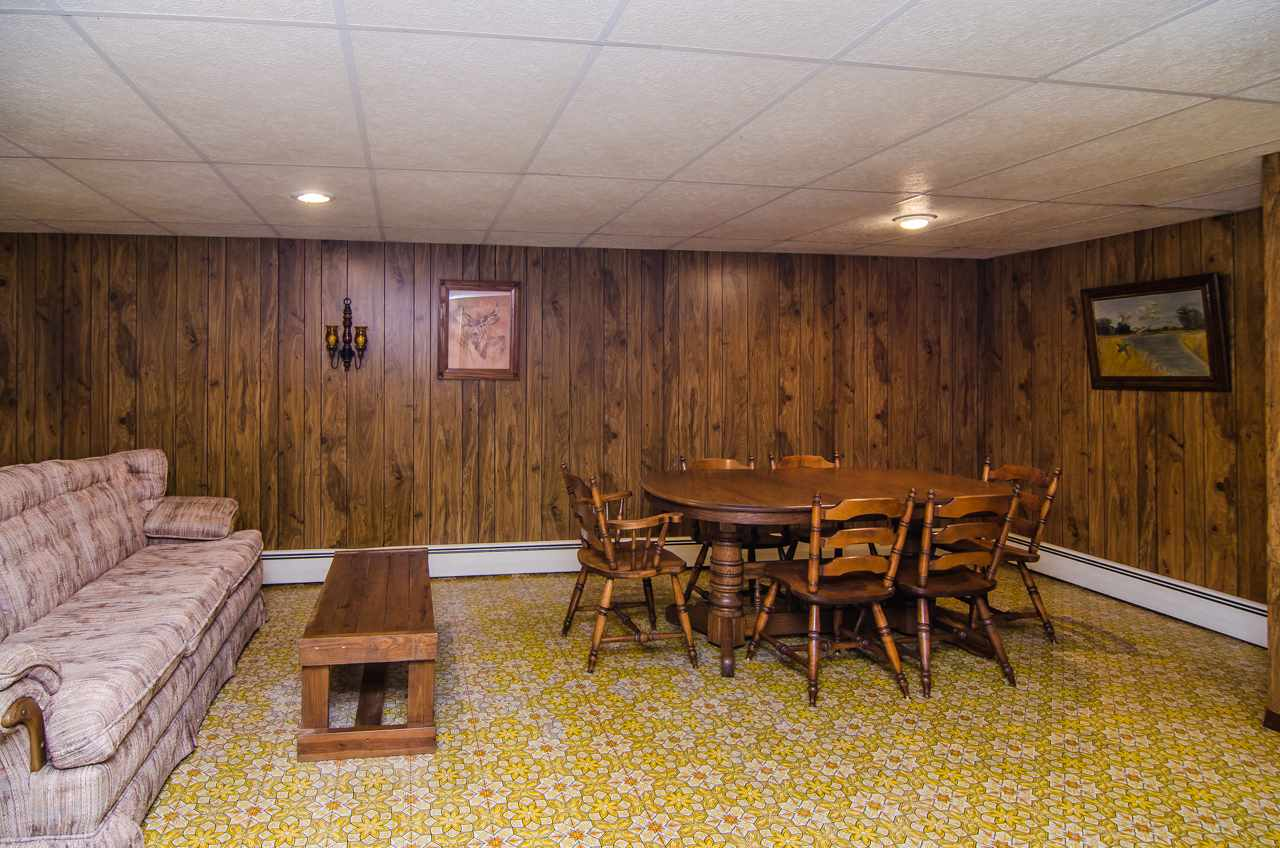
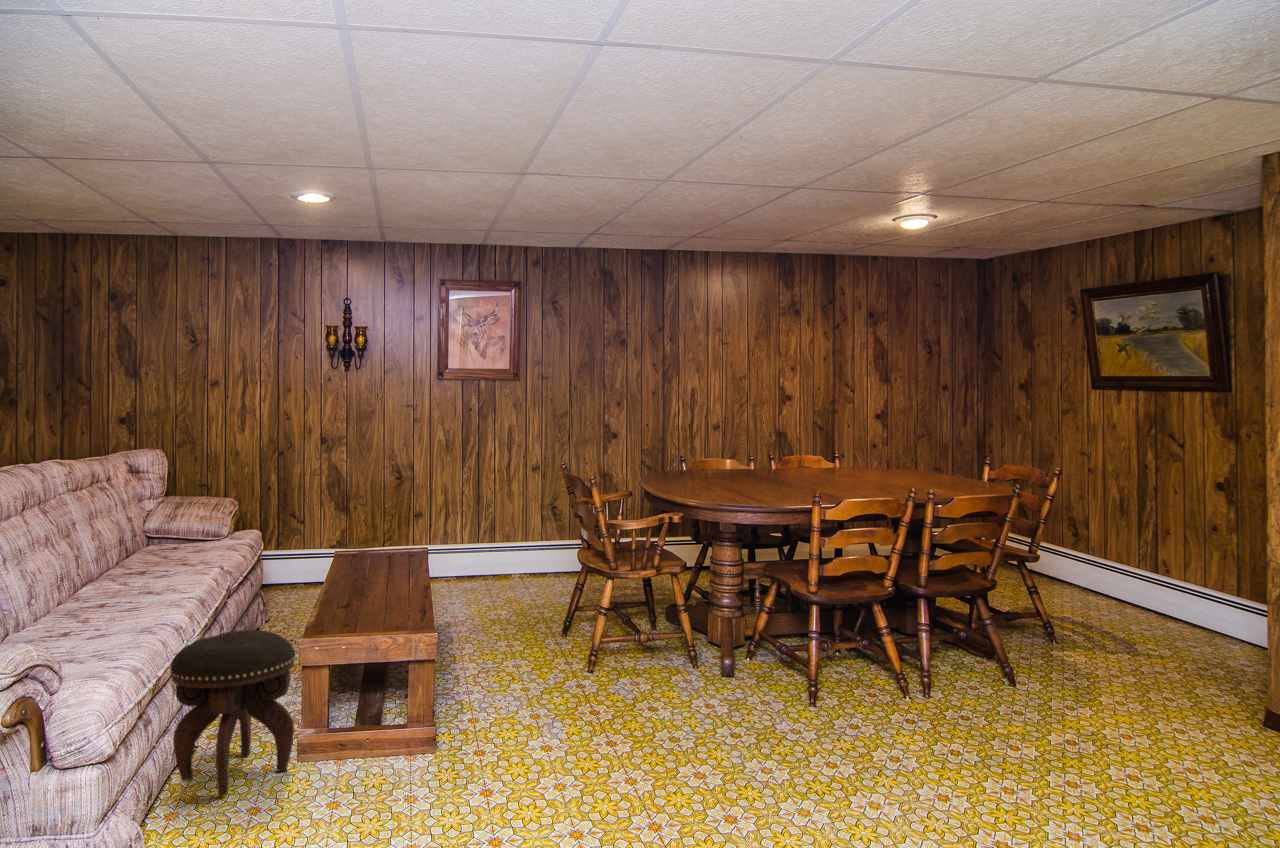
+ footstool [169,629,296,796]
